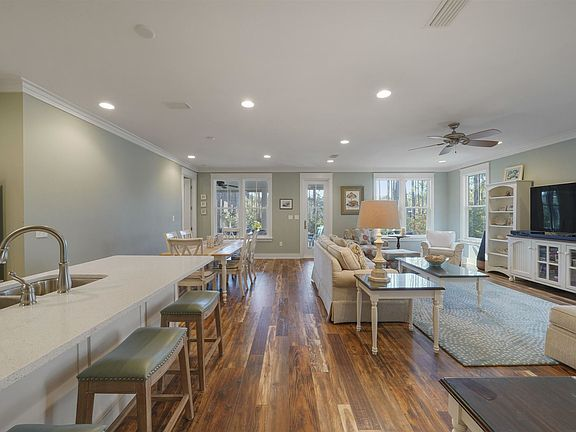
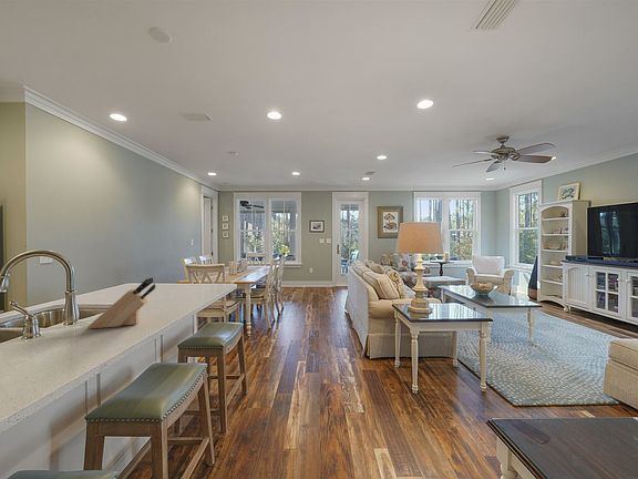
+ knife block [86,276,156,329]
